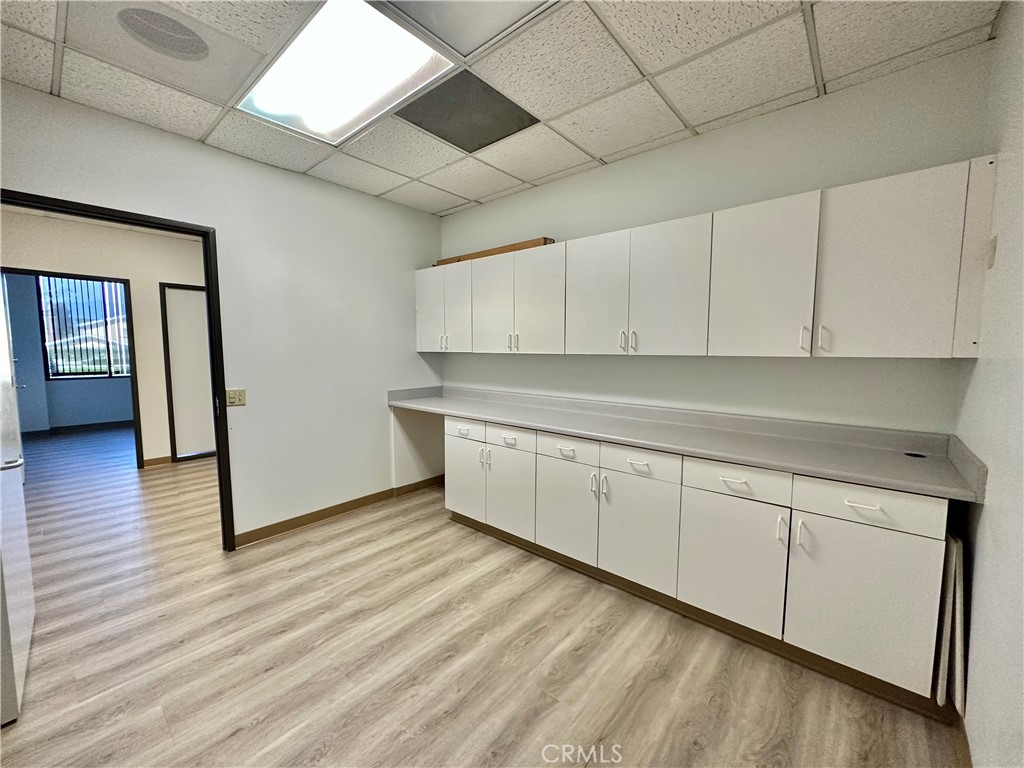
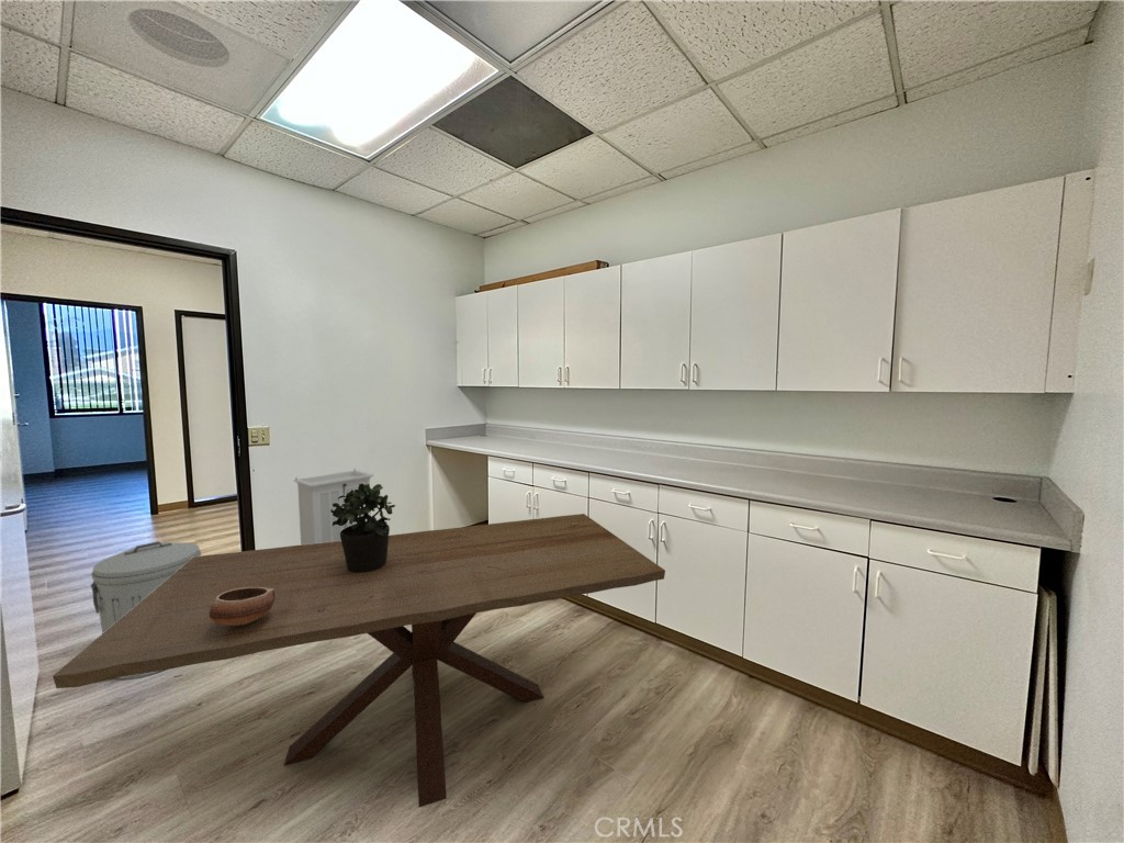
+ trash can [90,540,202,681]
+ storage cabinet [293,468,375,546]
+ dining table [52,513,666,808]
+ potted plant [330,483,396,573]
+ bowl [210,587,276,626]
